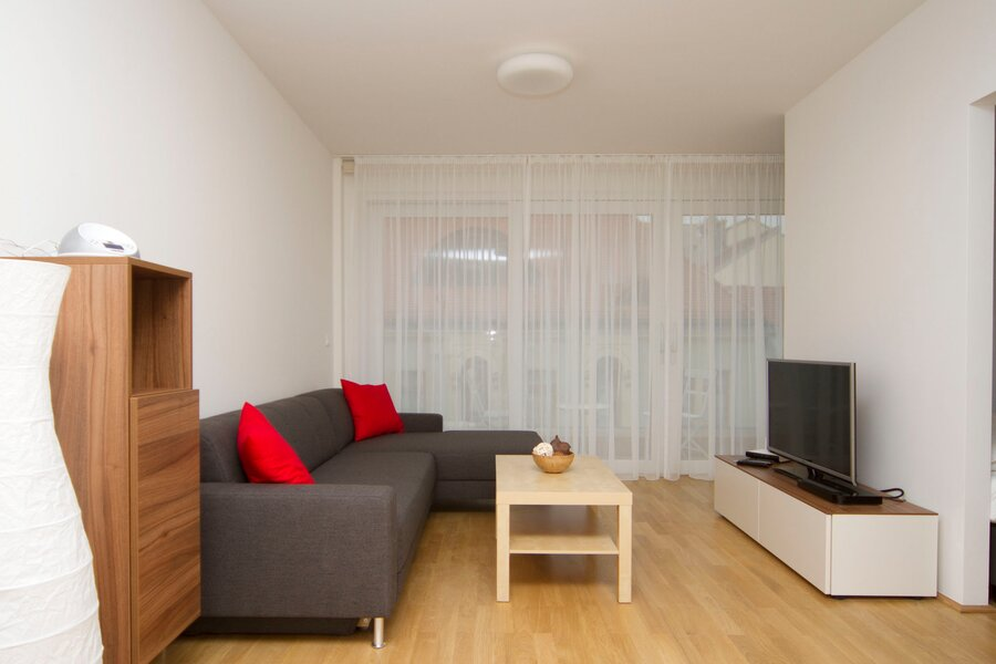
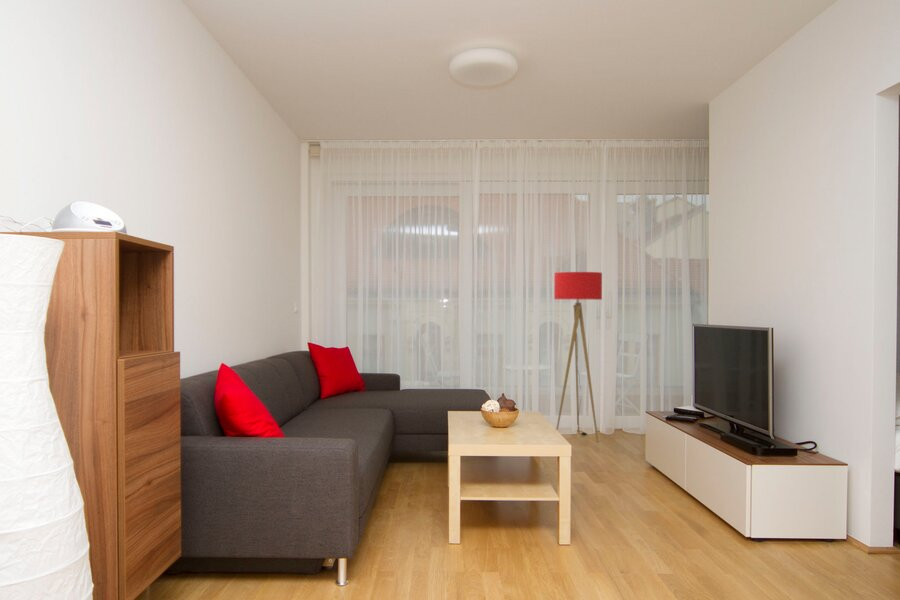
+ floor lamp [553,271,603,443]
